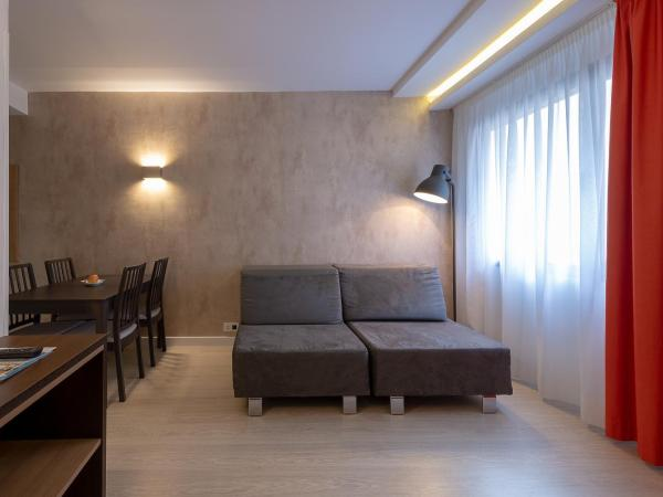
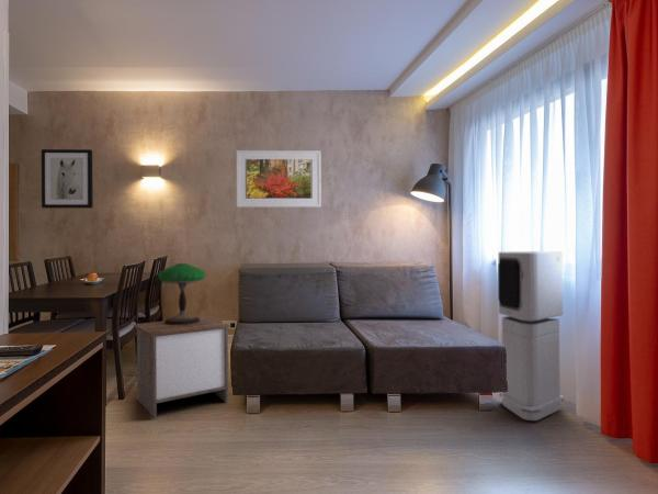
+ nightstand [133,316,231,418]
+ air purifier [497,250,565,422]
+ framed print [236,149,322,209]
+ wall art [41,148,94,210]
+ table lamp [157,262,206,325]
